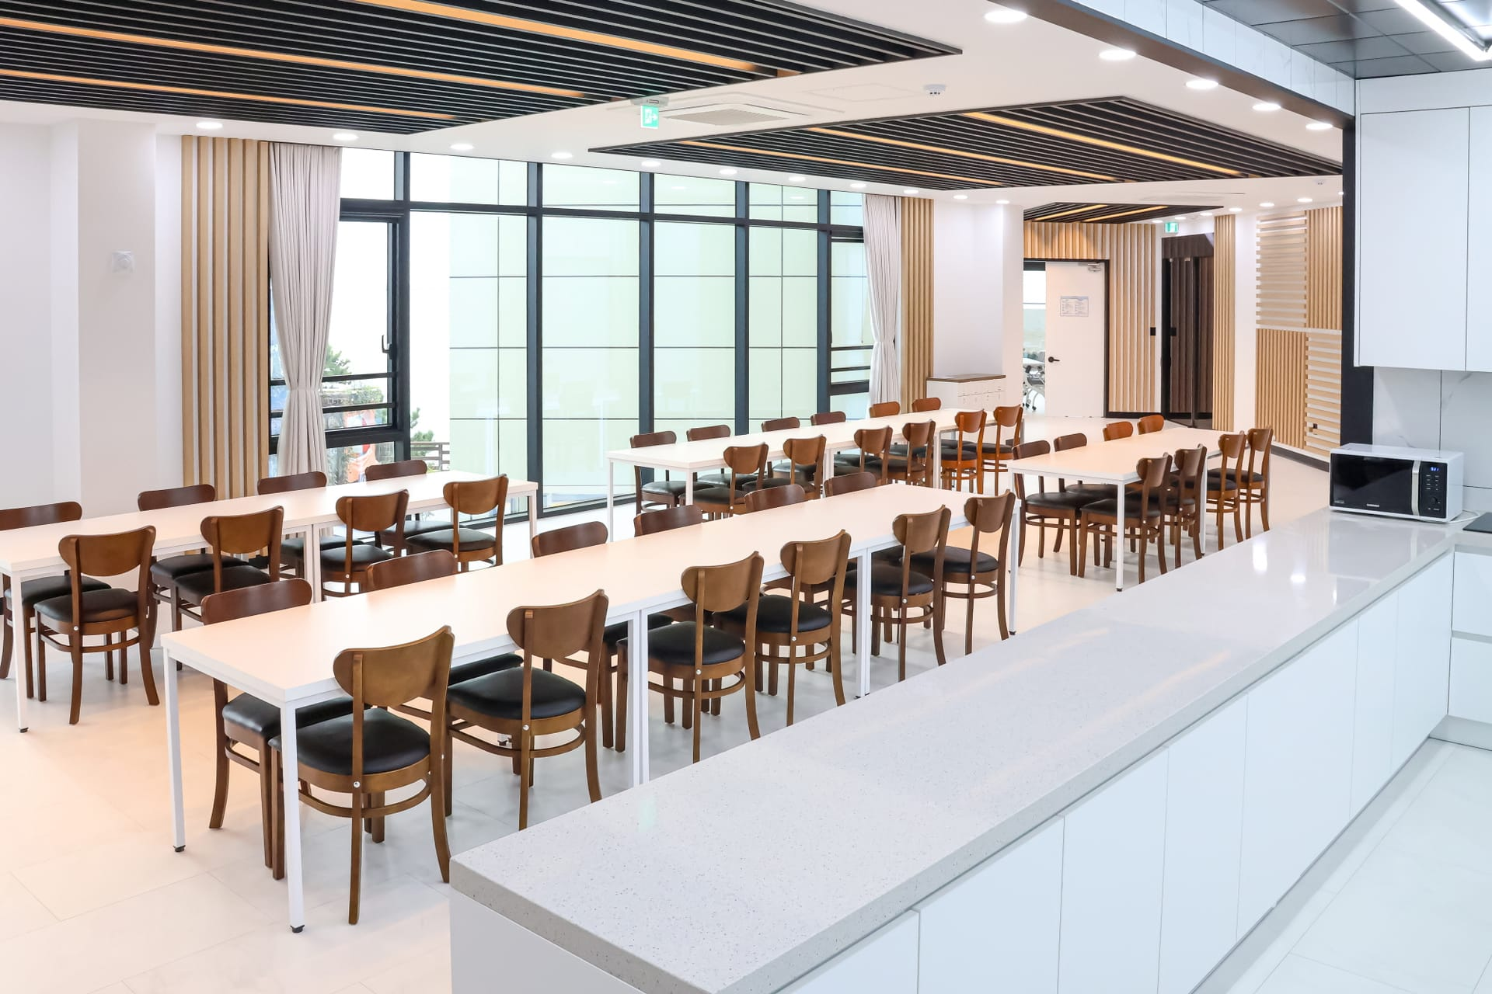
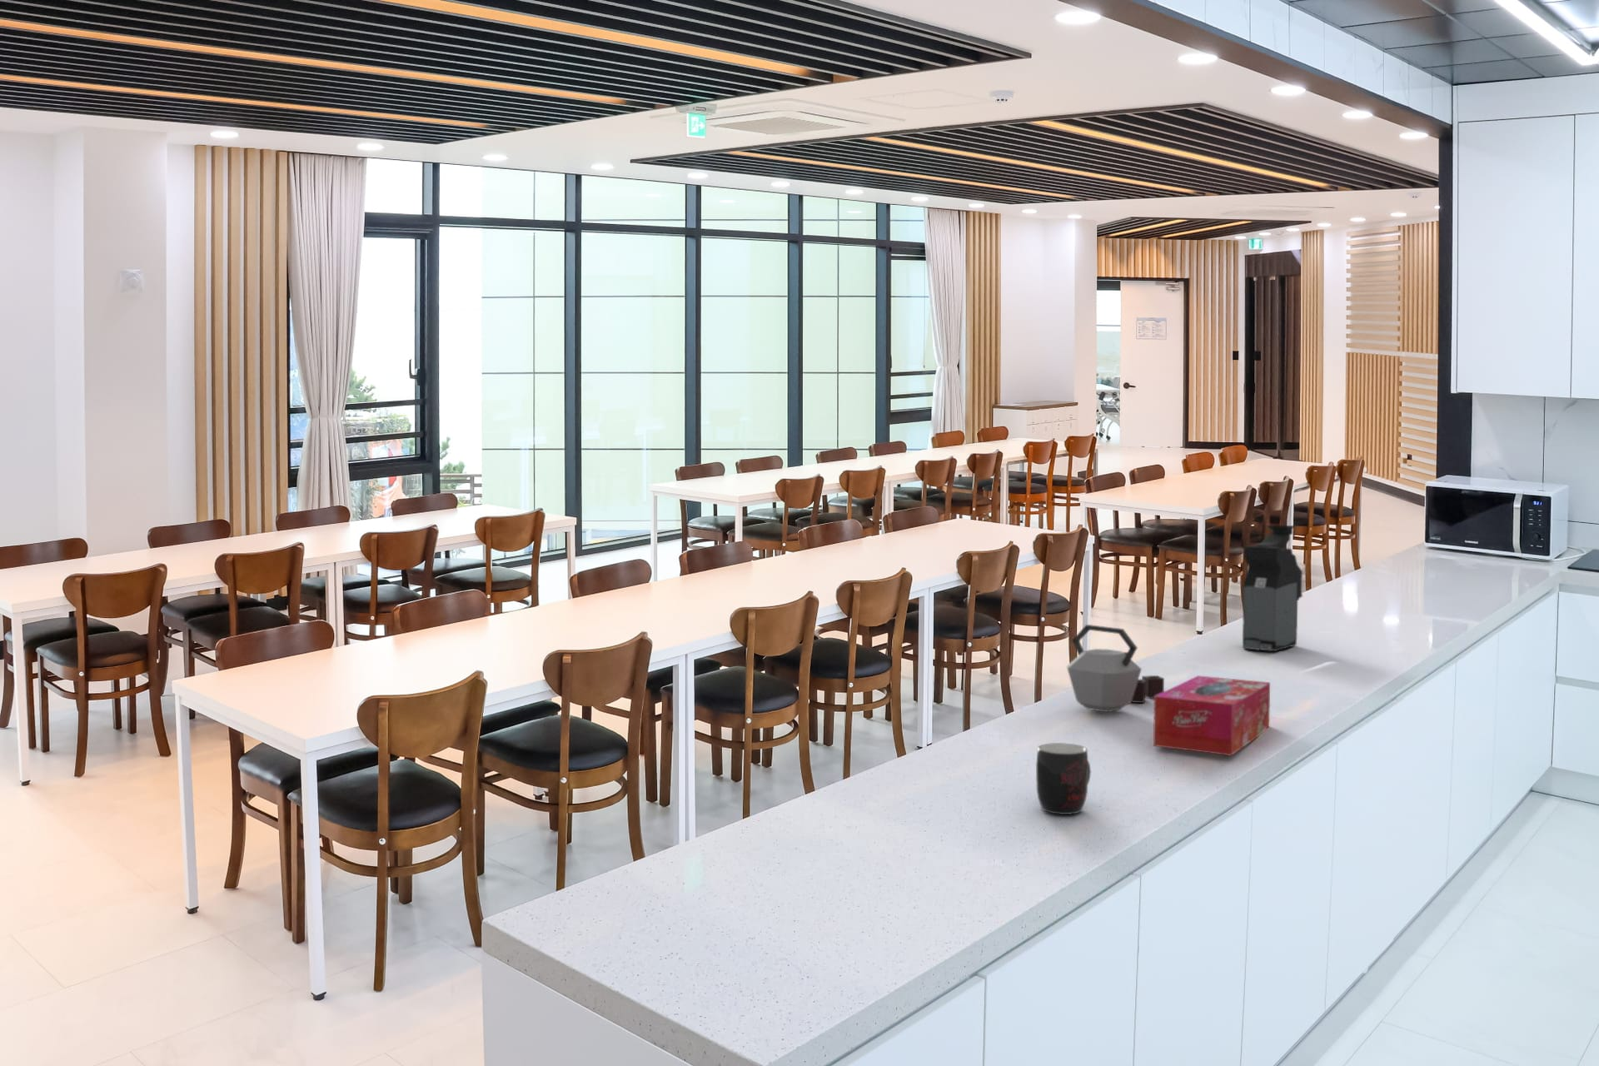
+ mug [1035,742,1092,815]
+ kettle [1066,623,1165,713]
+ tissue box [1153,675,1271,757]
+ coffee maker [1242,523,1304,652]
